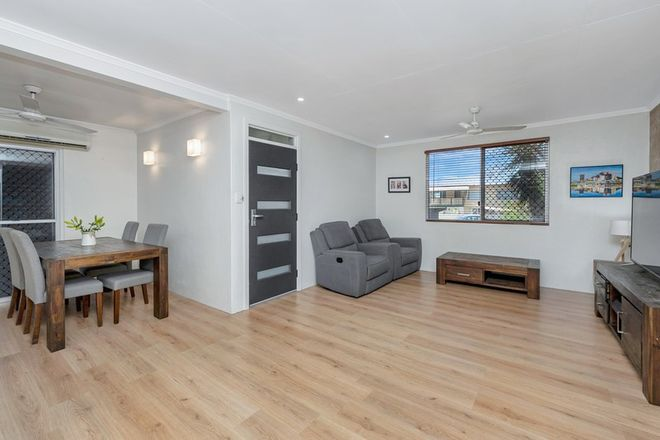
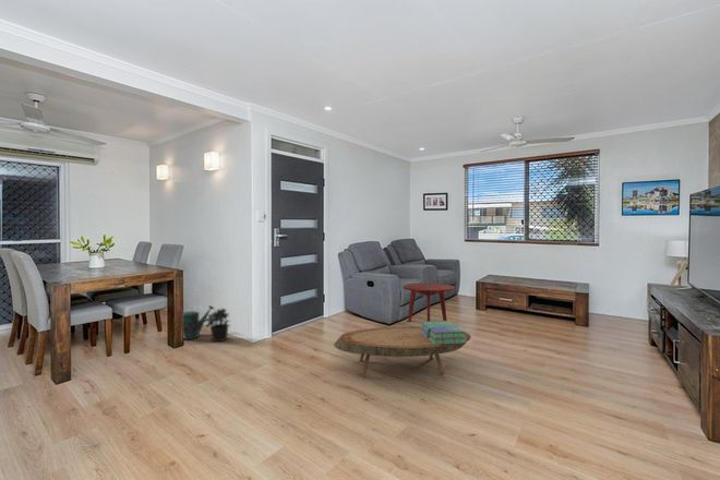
+ side table [403,281,455,323]
+ stack of books [420,320,468,345]
+ coffee table [333,326,472,377]
+ potted plant [204,308,231,343]
+ watering can [182,304,215,340]
